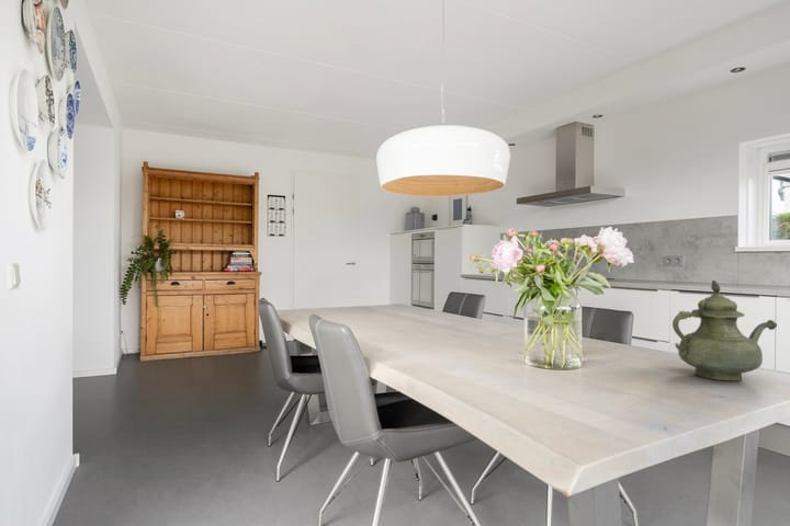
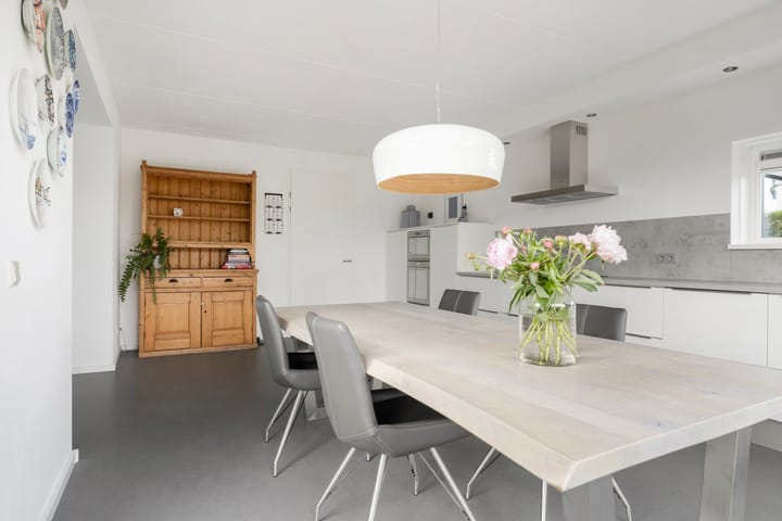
- teapot [672,279,778,382]
